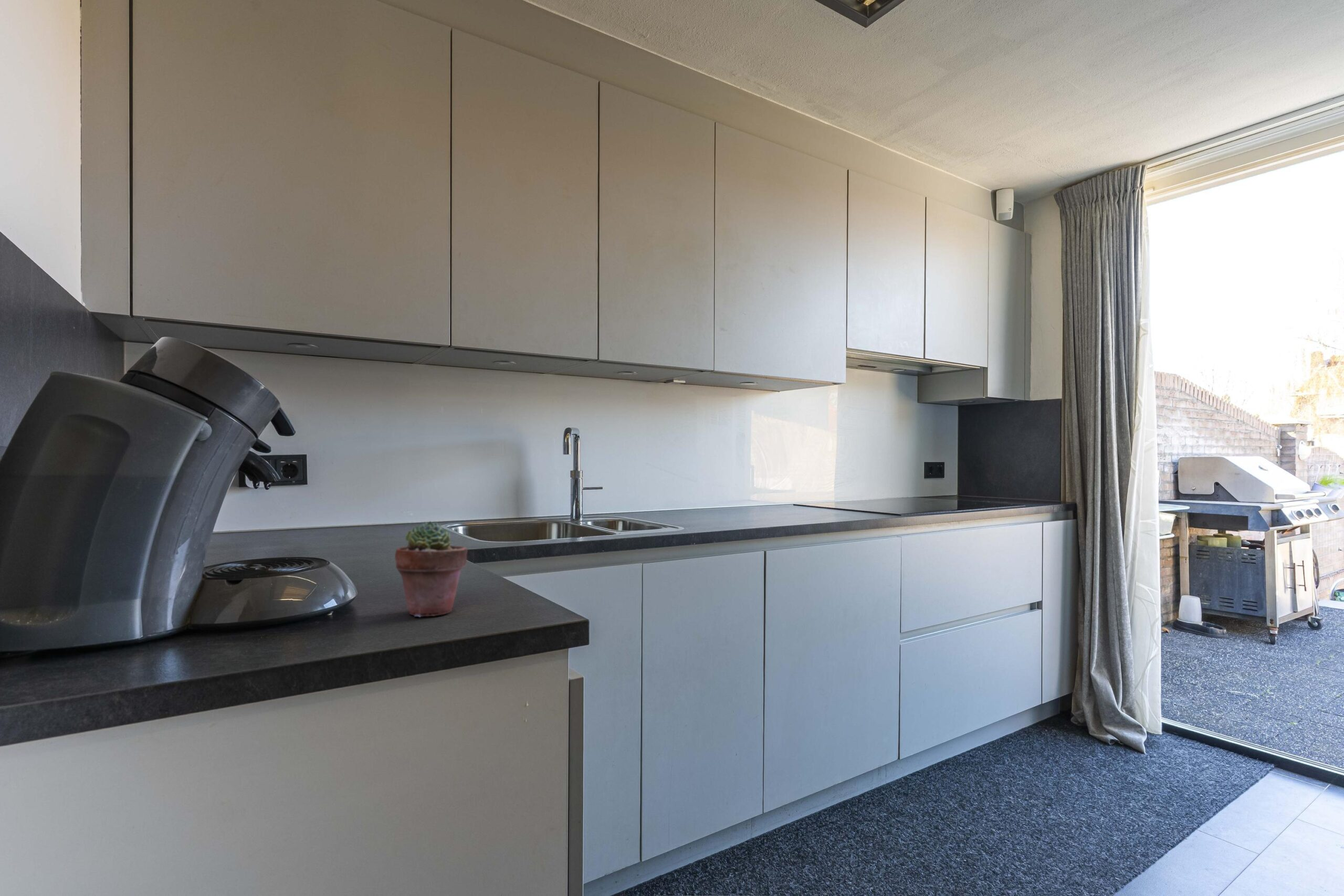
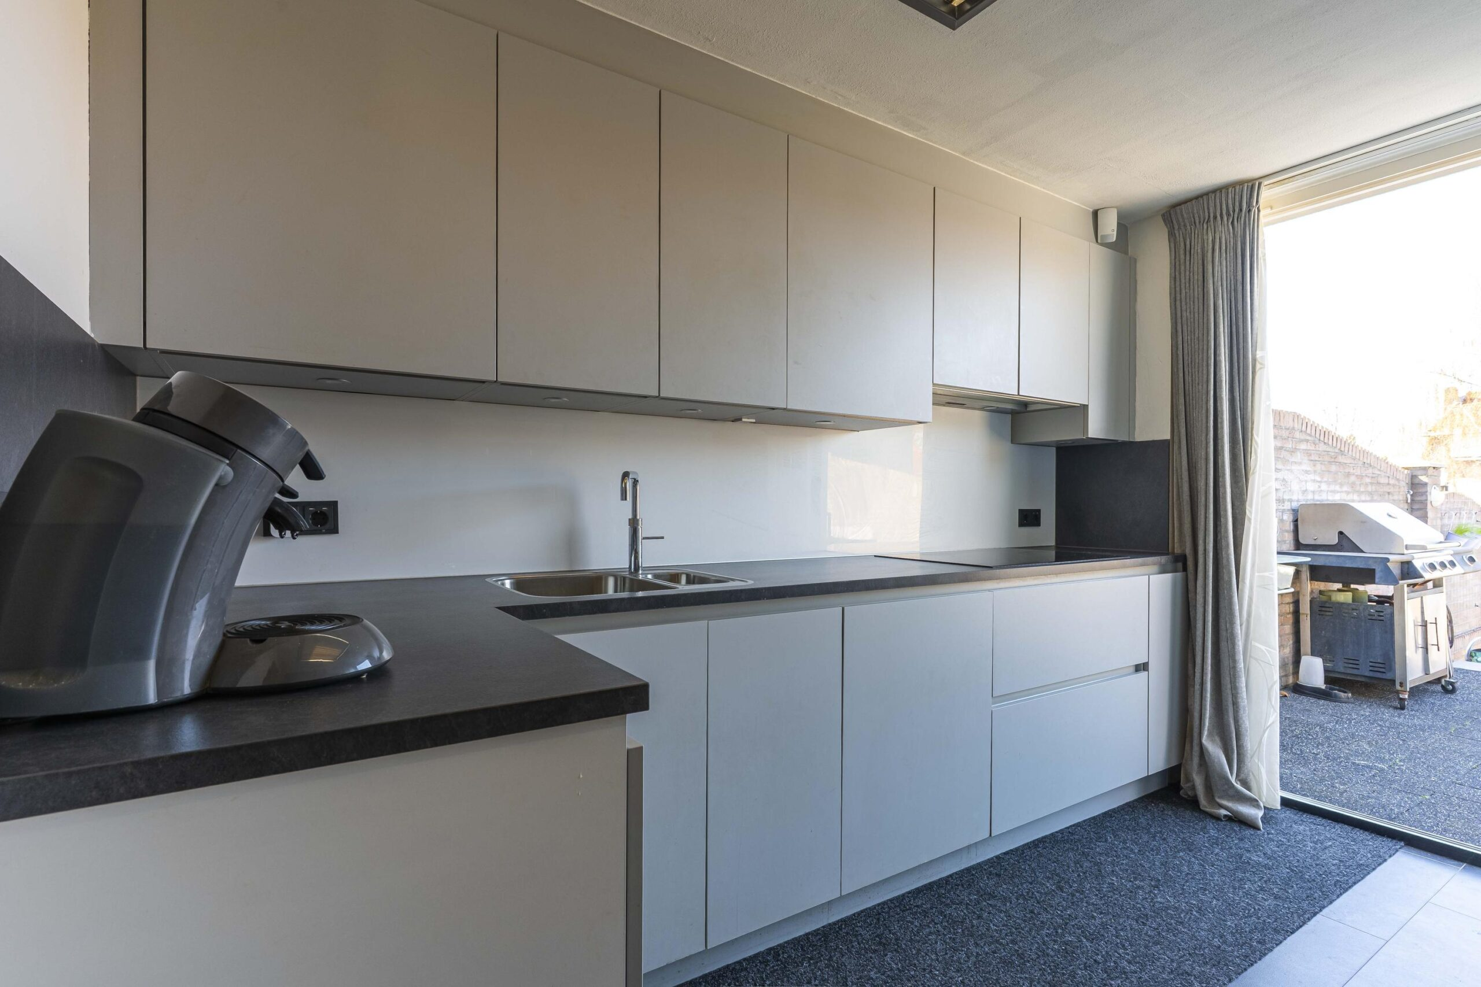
- potted succulent [394,521,468,618]
